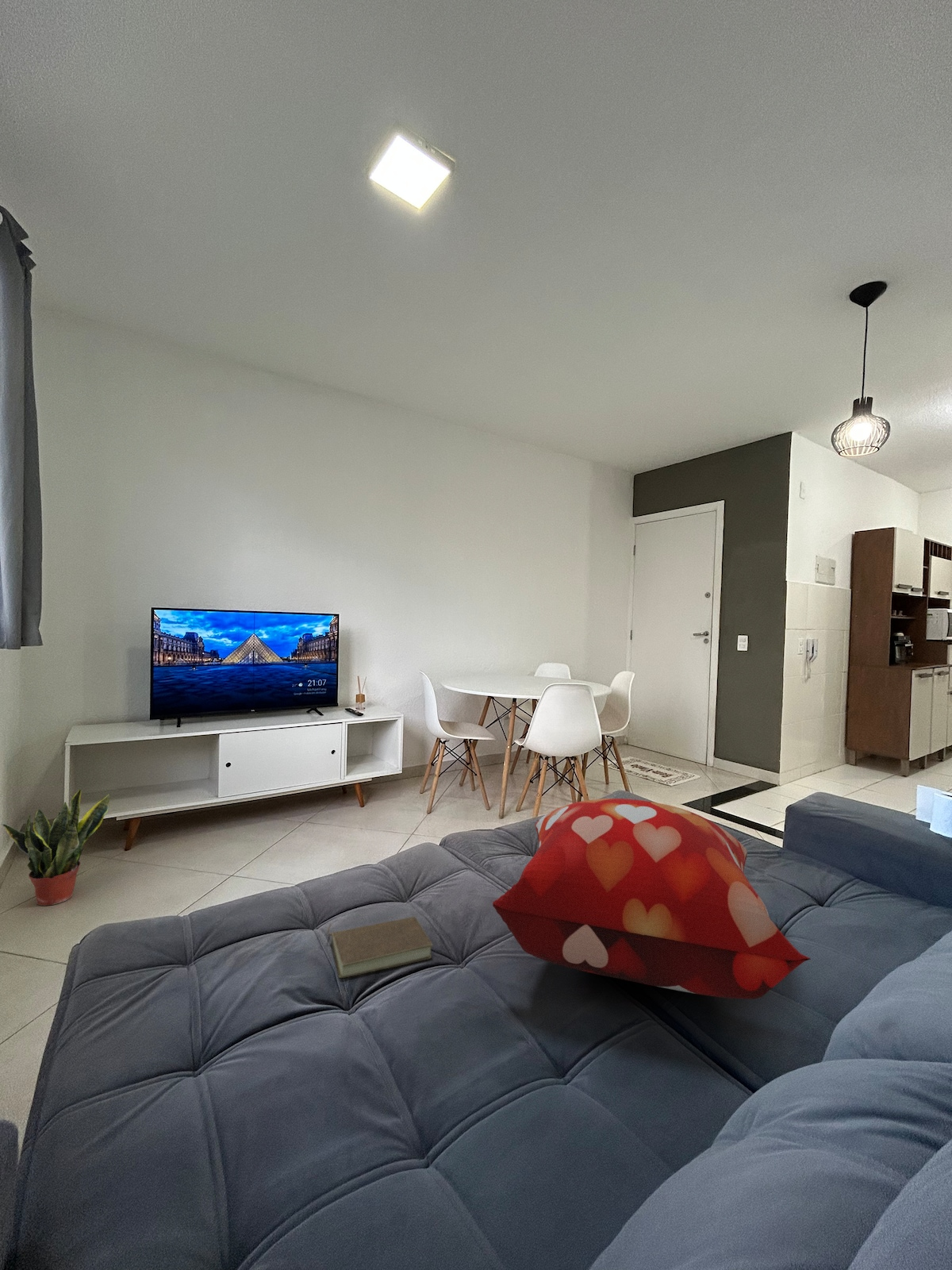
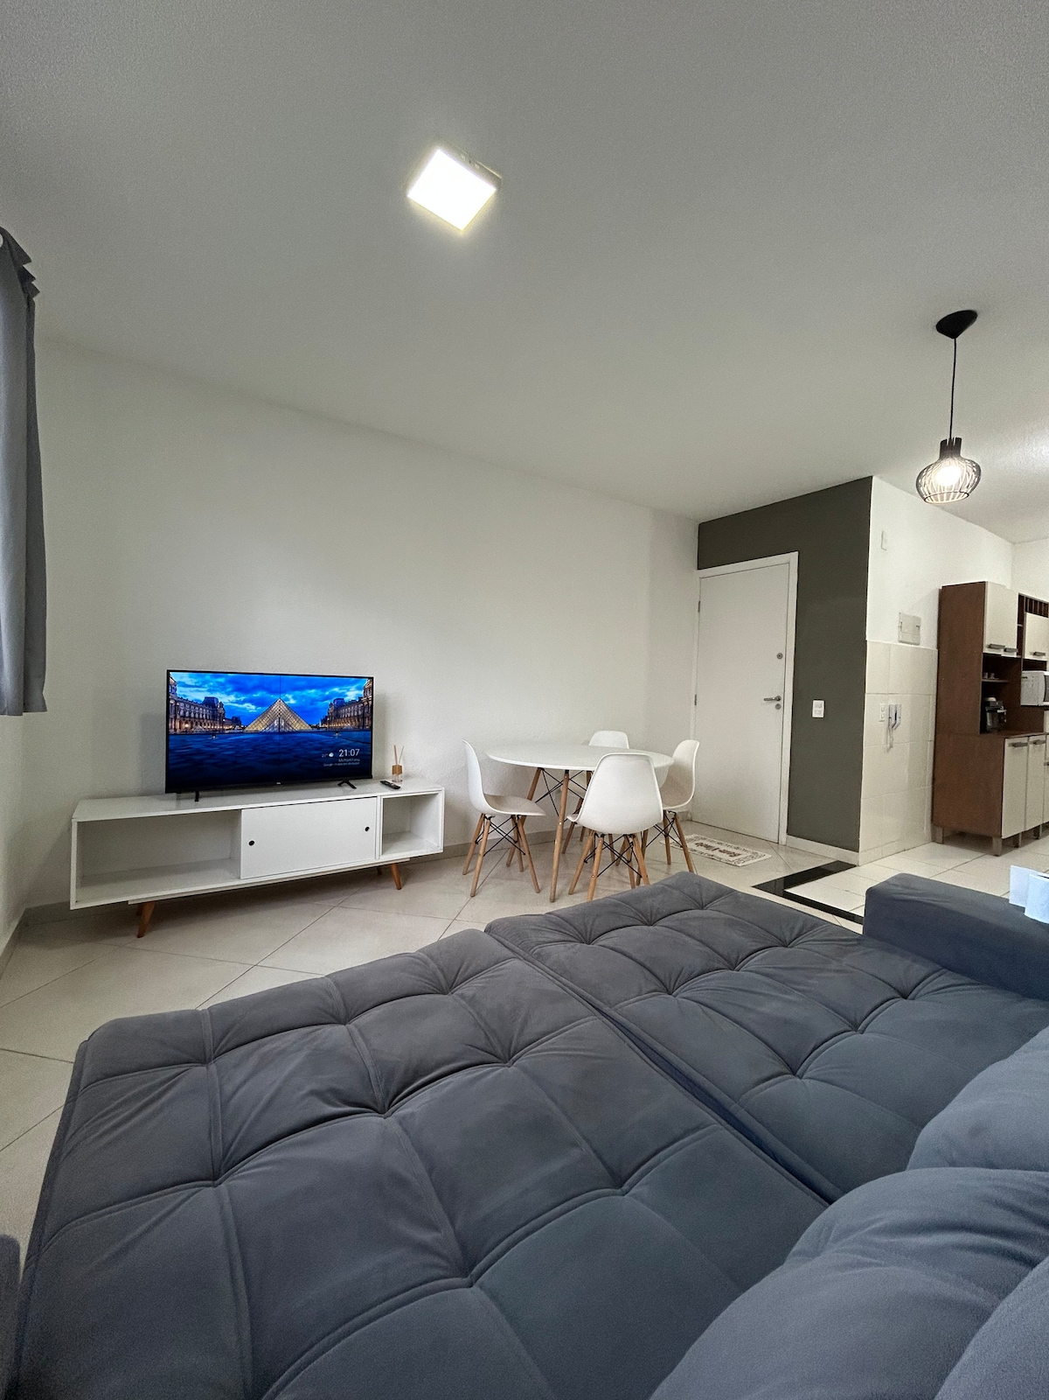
- decorative pillow [492,798,812,1000]
- potted plant [0,788,111,906]
- book [327,916,434,979]
